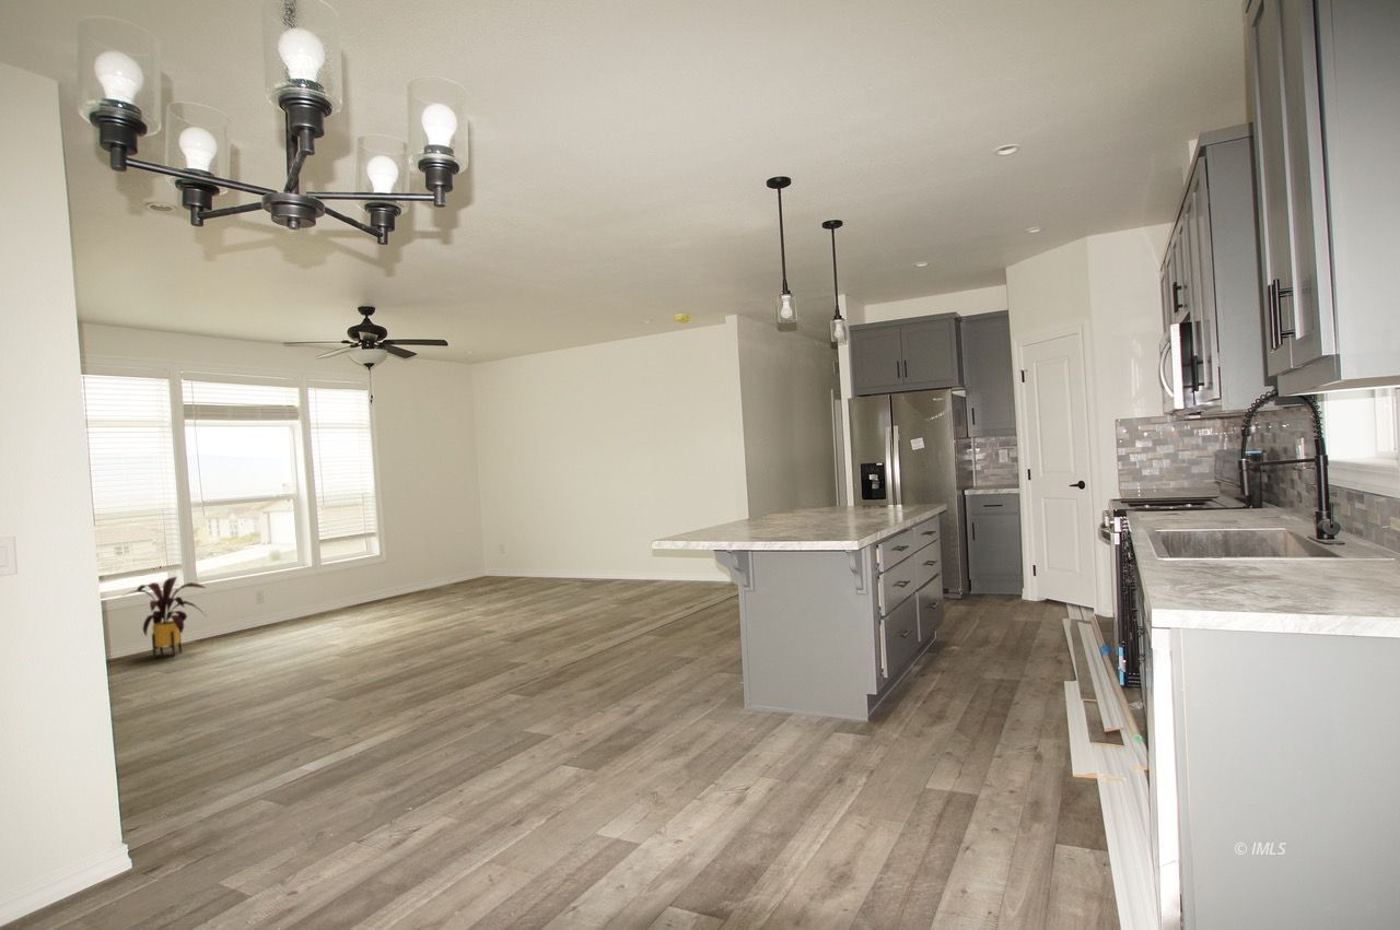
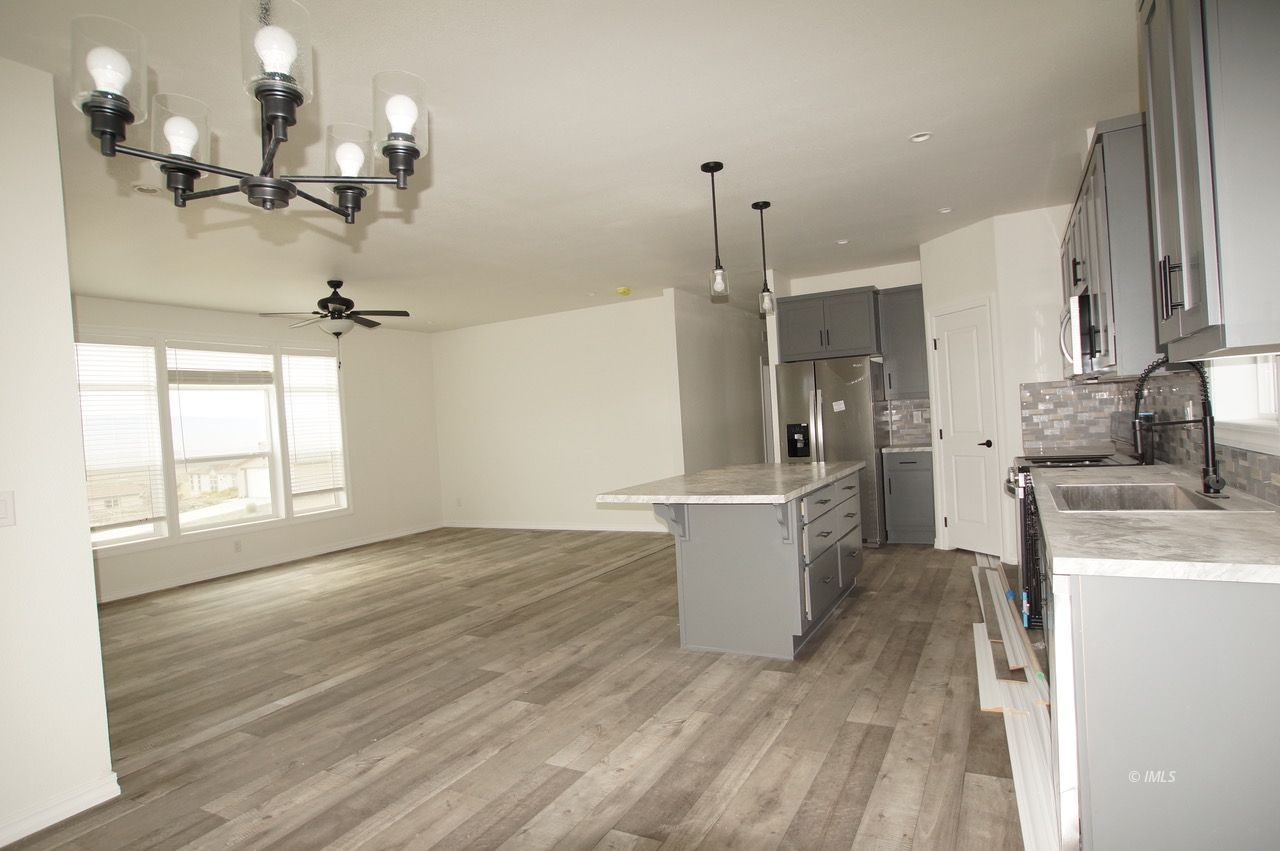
- house plant [120,576,209,659]
